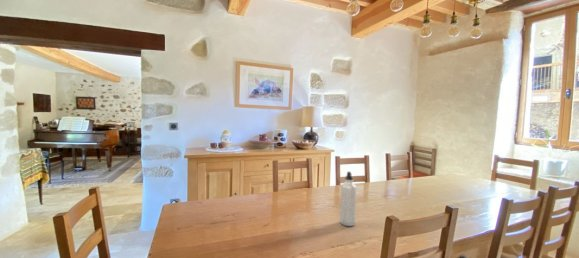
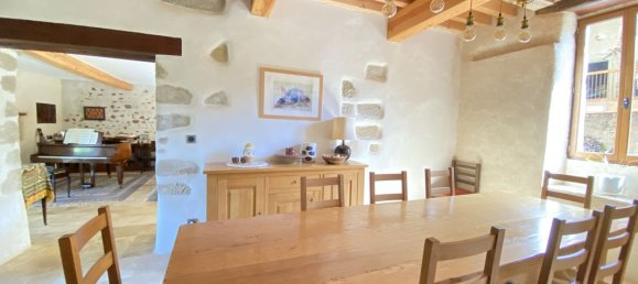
- water bottle [339,170,357,227]
